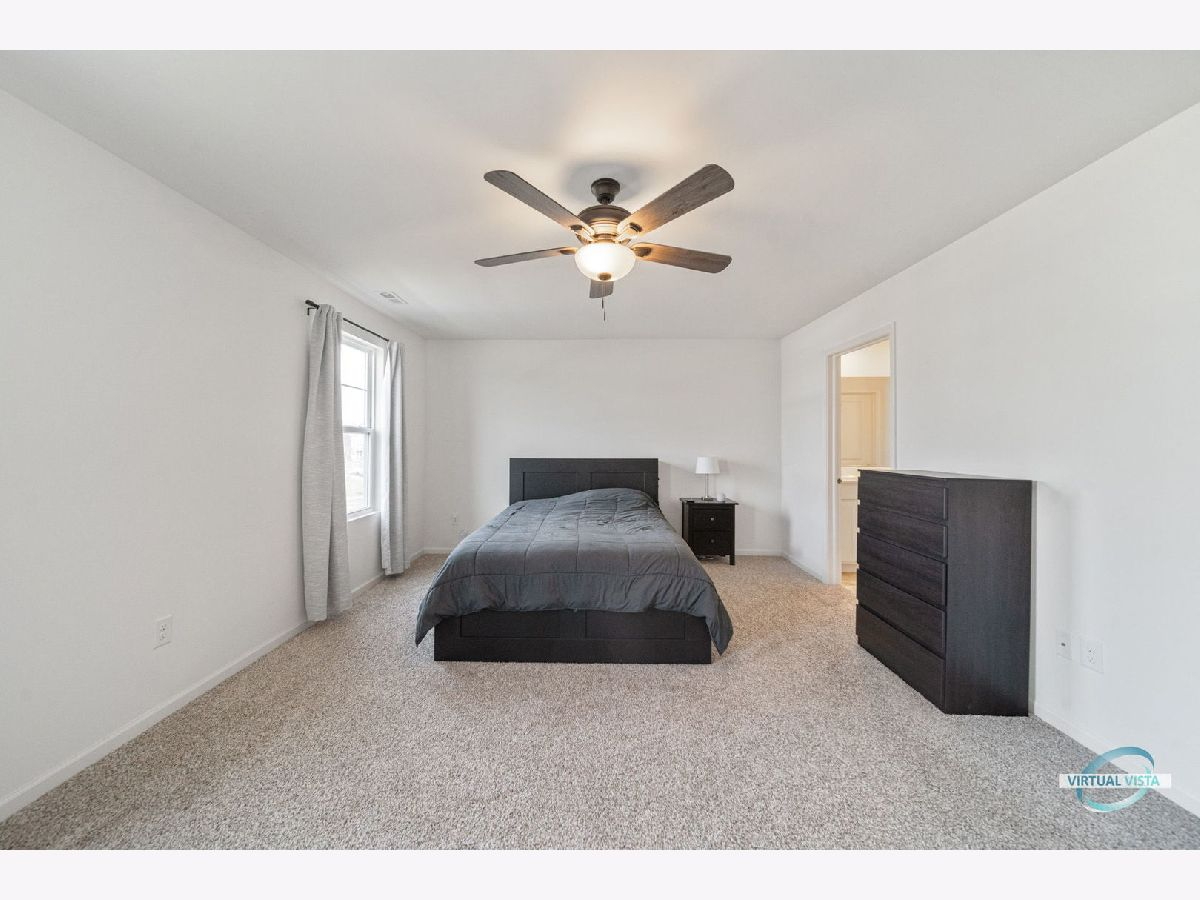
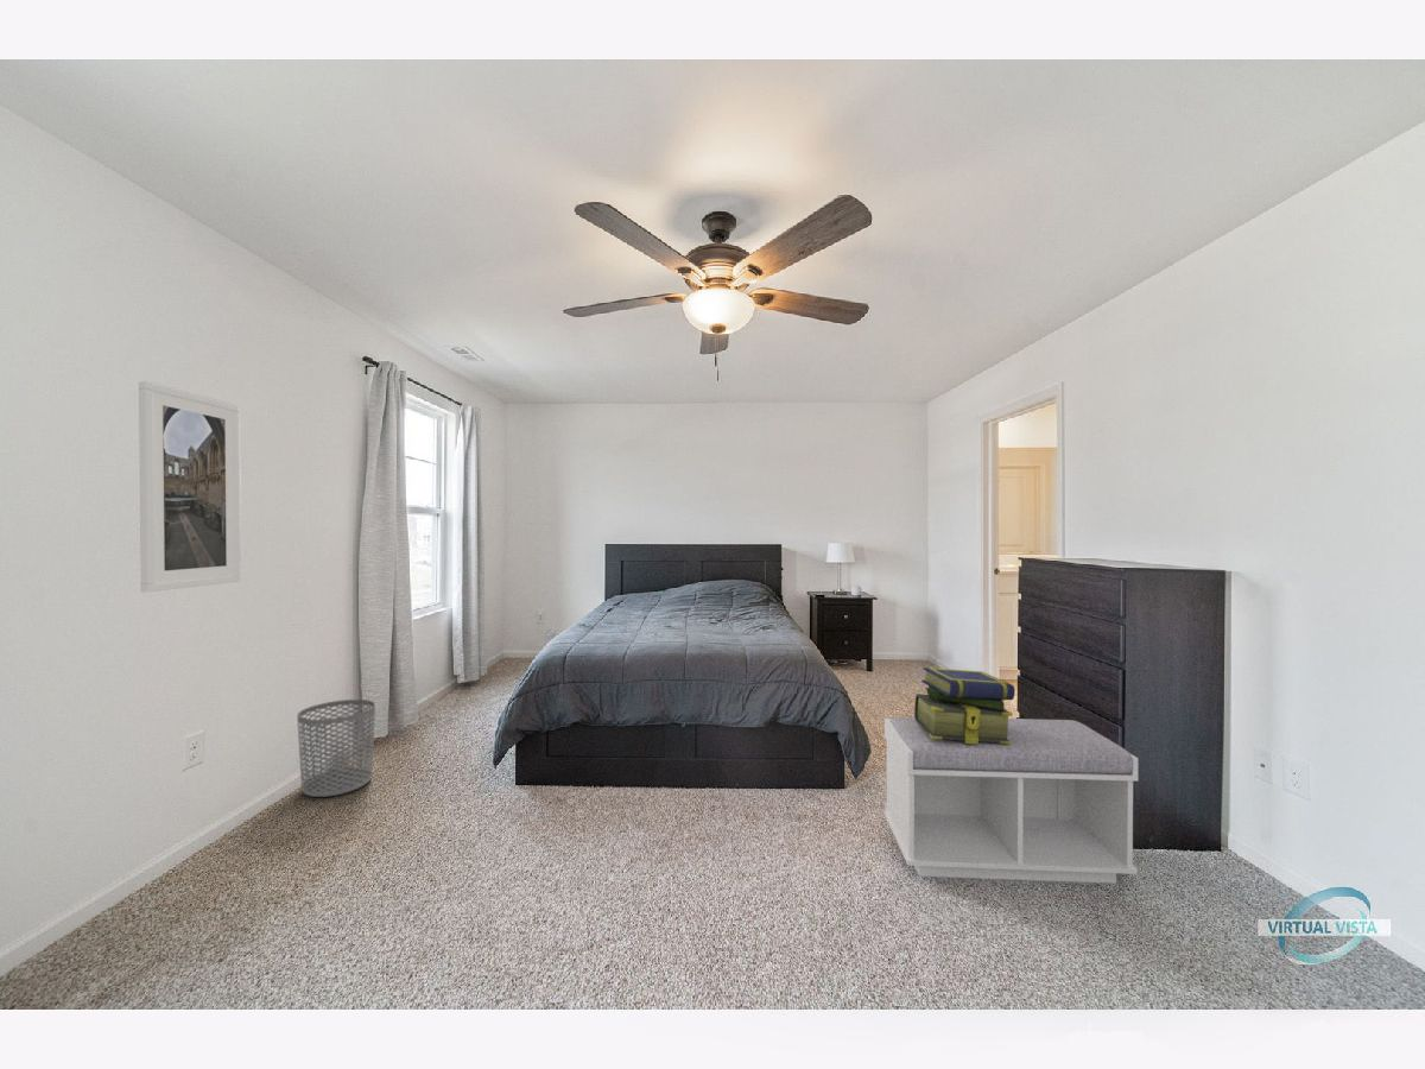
+ bench [884,716,1139,885]
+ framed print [138,380,242,593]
+ waste bin [296,698,376,798]
+ stack of books [913,666,1016,744]
